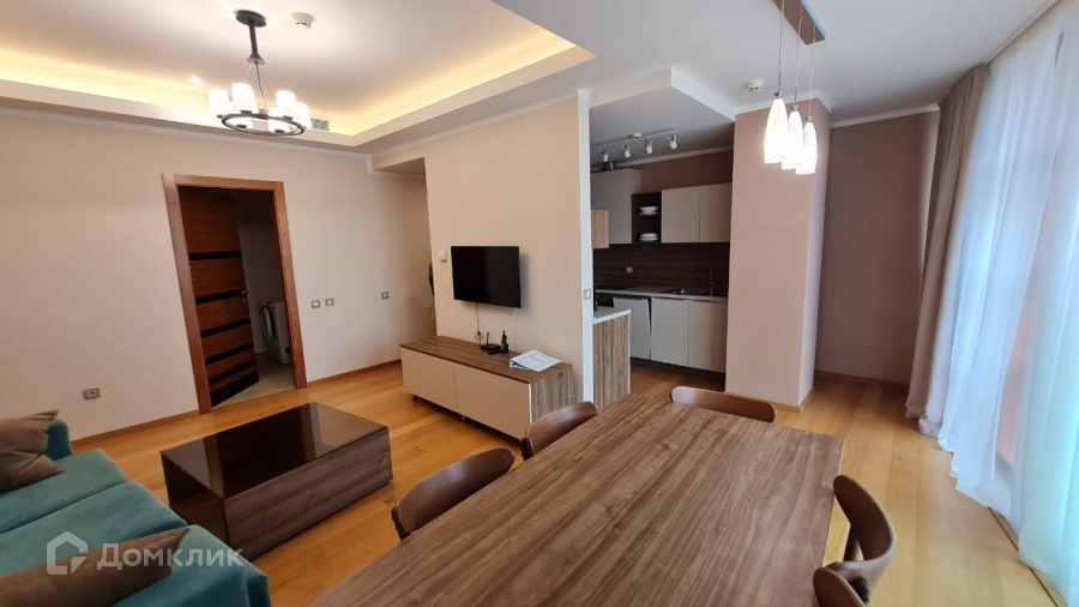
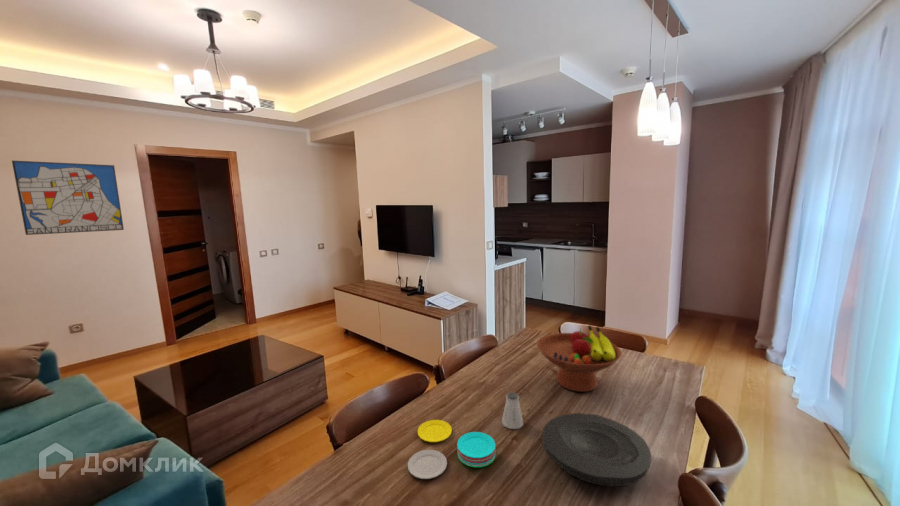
+ plate [407,419,496,480]
+ fruit bowl [536,324,623,393]
+ plate [541,412,652,487]
+ saltshaker [501,391,524,430]
+ wall art [11,160,125,236]
